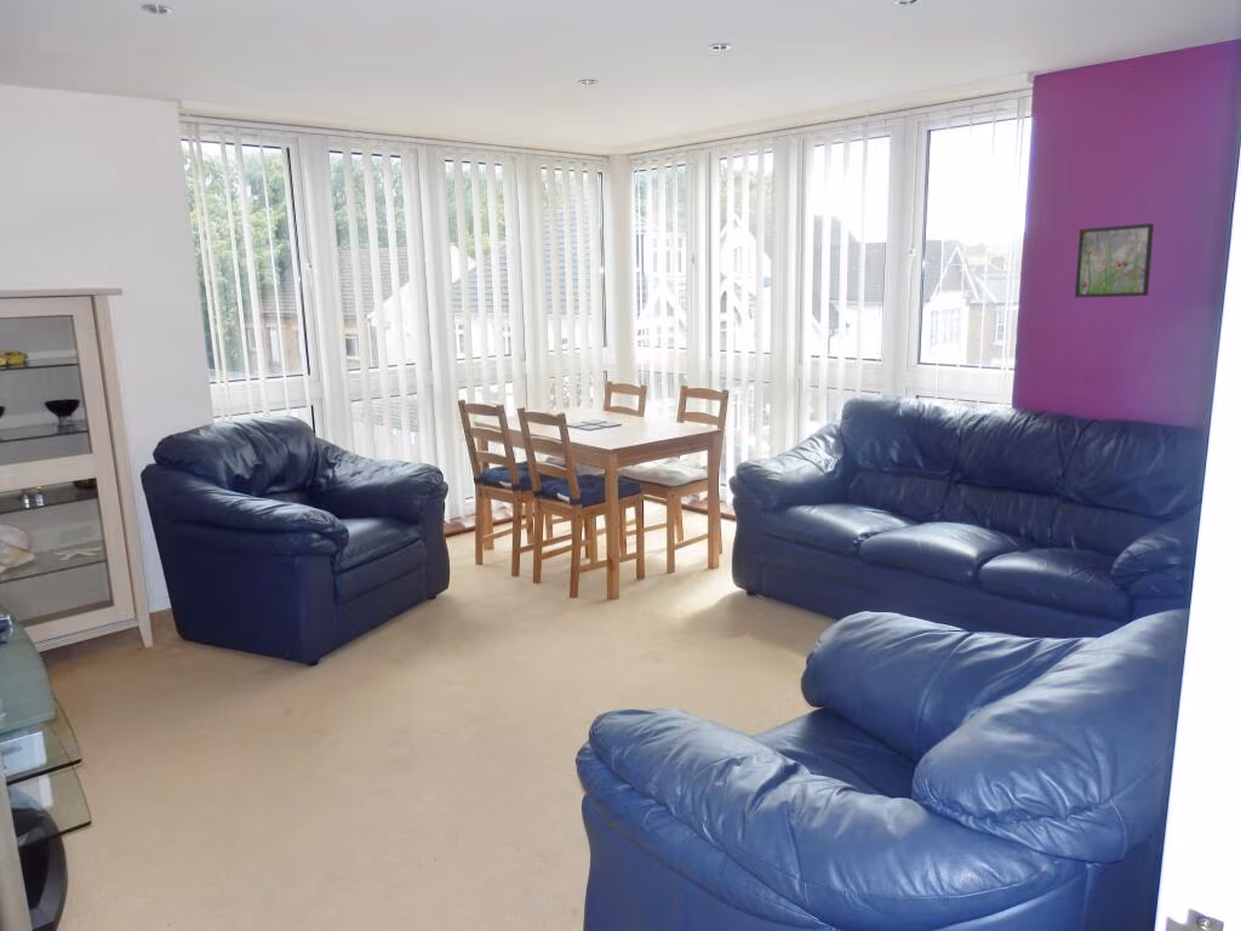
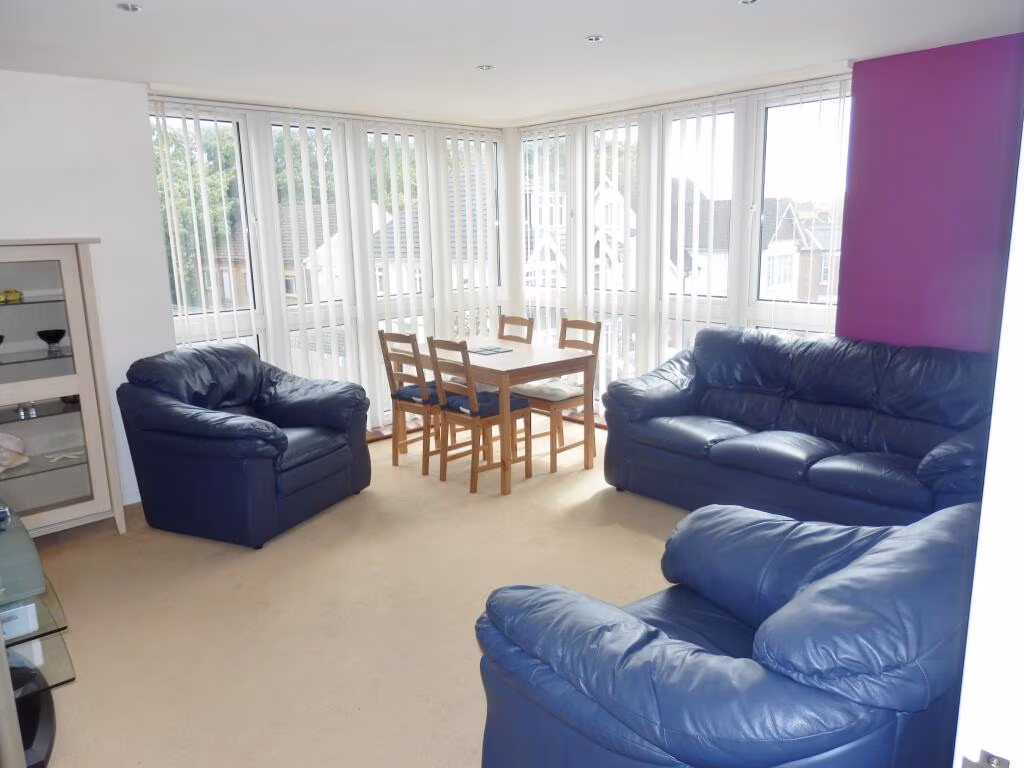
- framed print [1074,222,1155,298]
